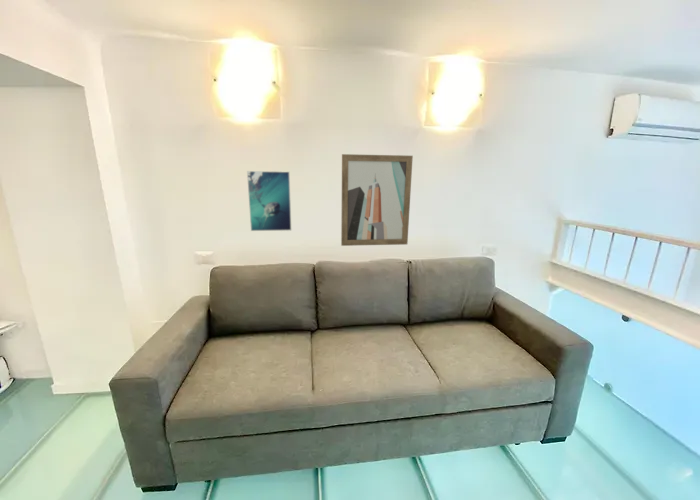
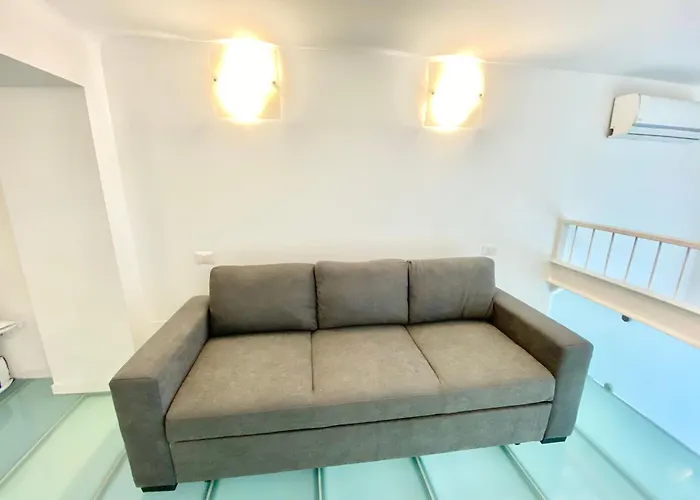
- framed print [246,170,293,232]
- wall art [340,153,414,247]
